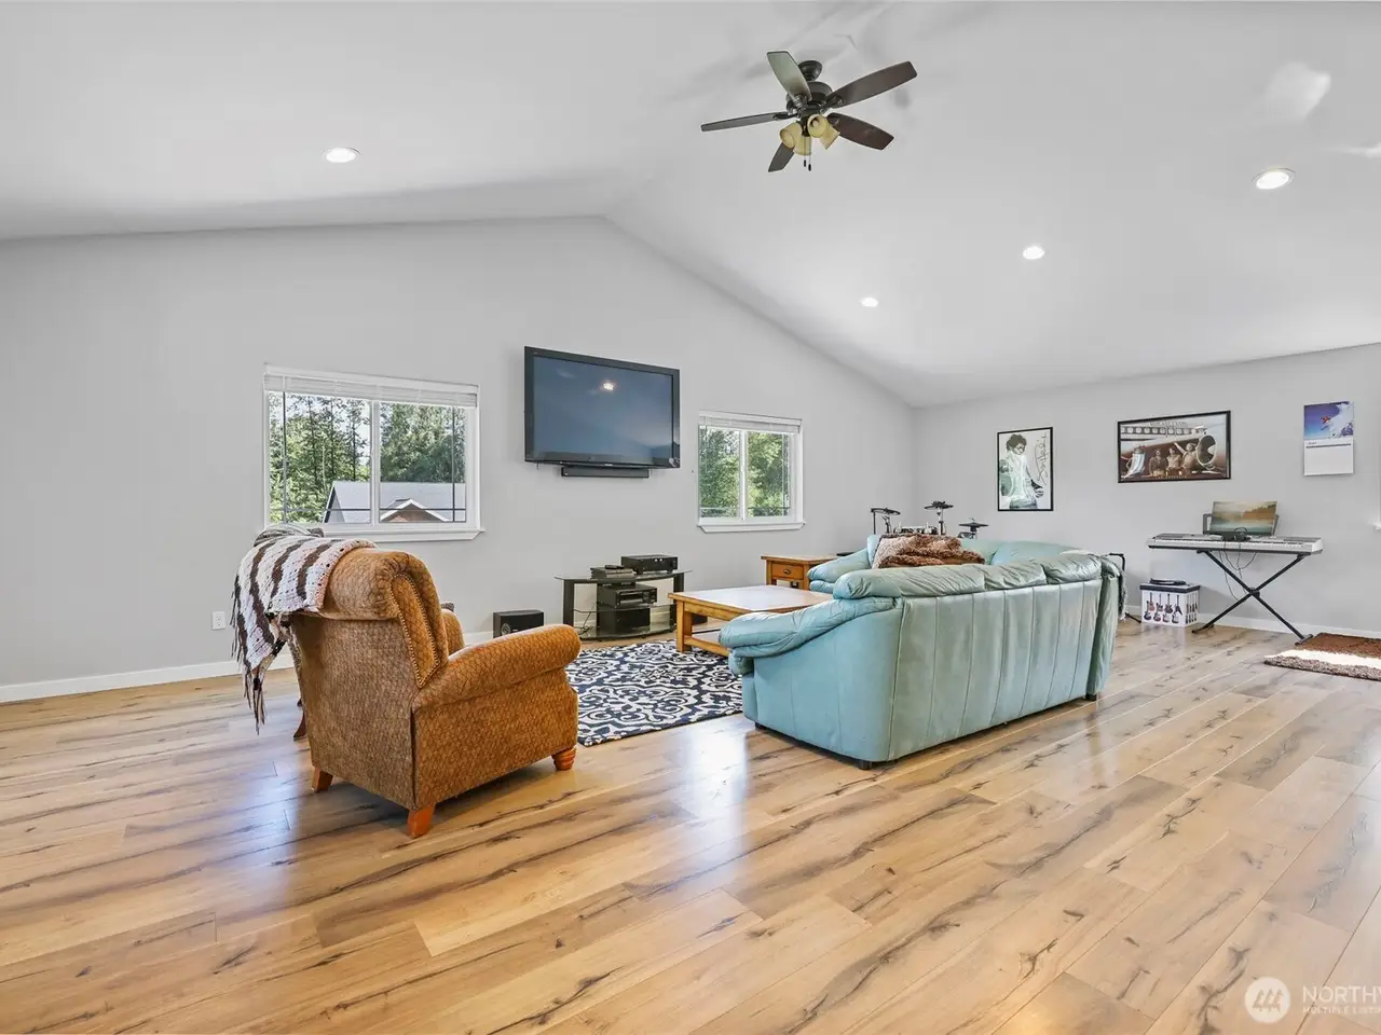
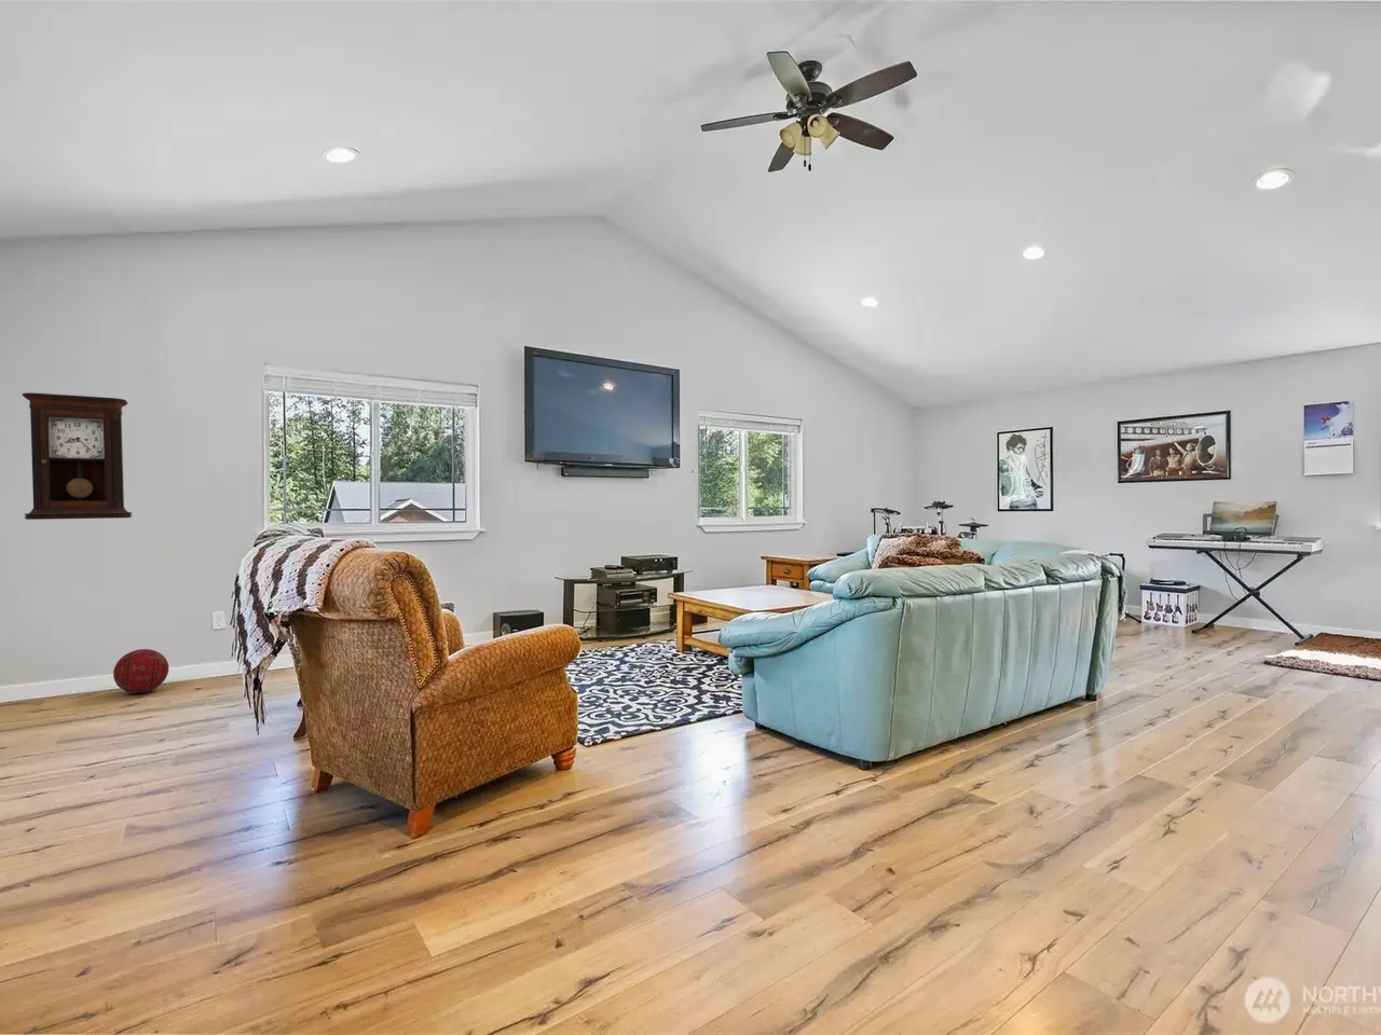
+ ball [112,648,170,695]
+ pendulum clock [22,391,133,521]
